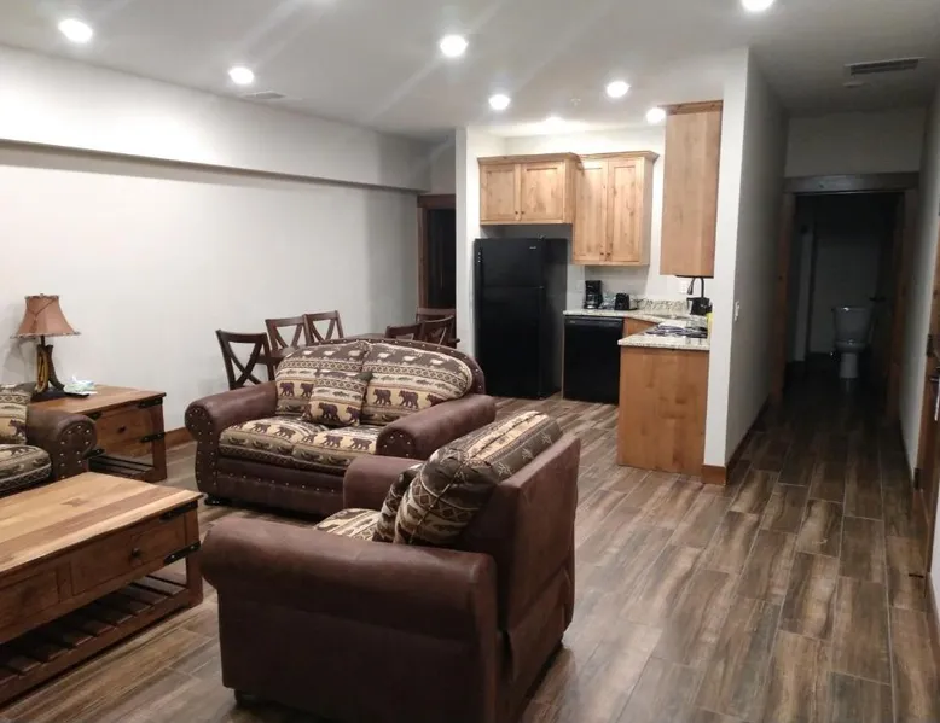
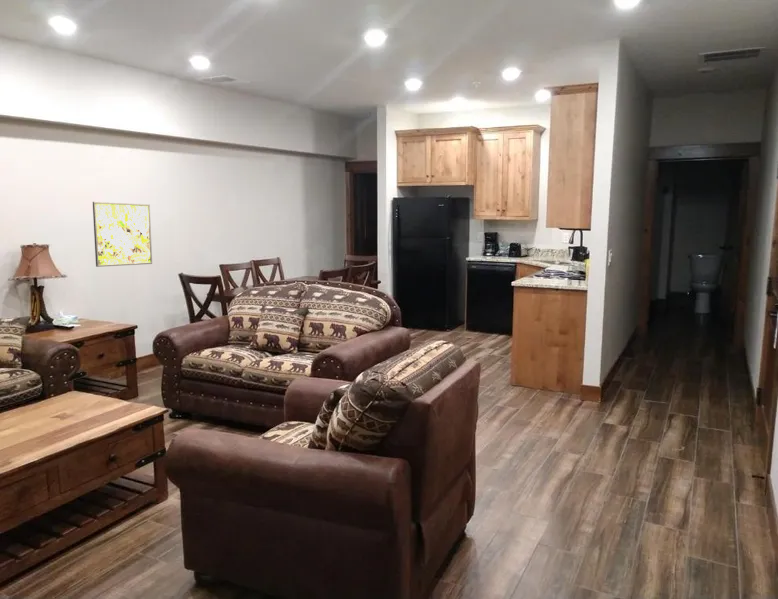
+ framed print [92,201,153,268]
